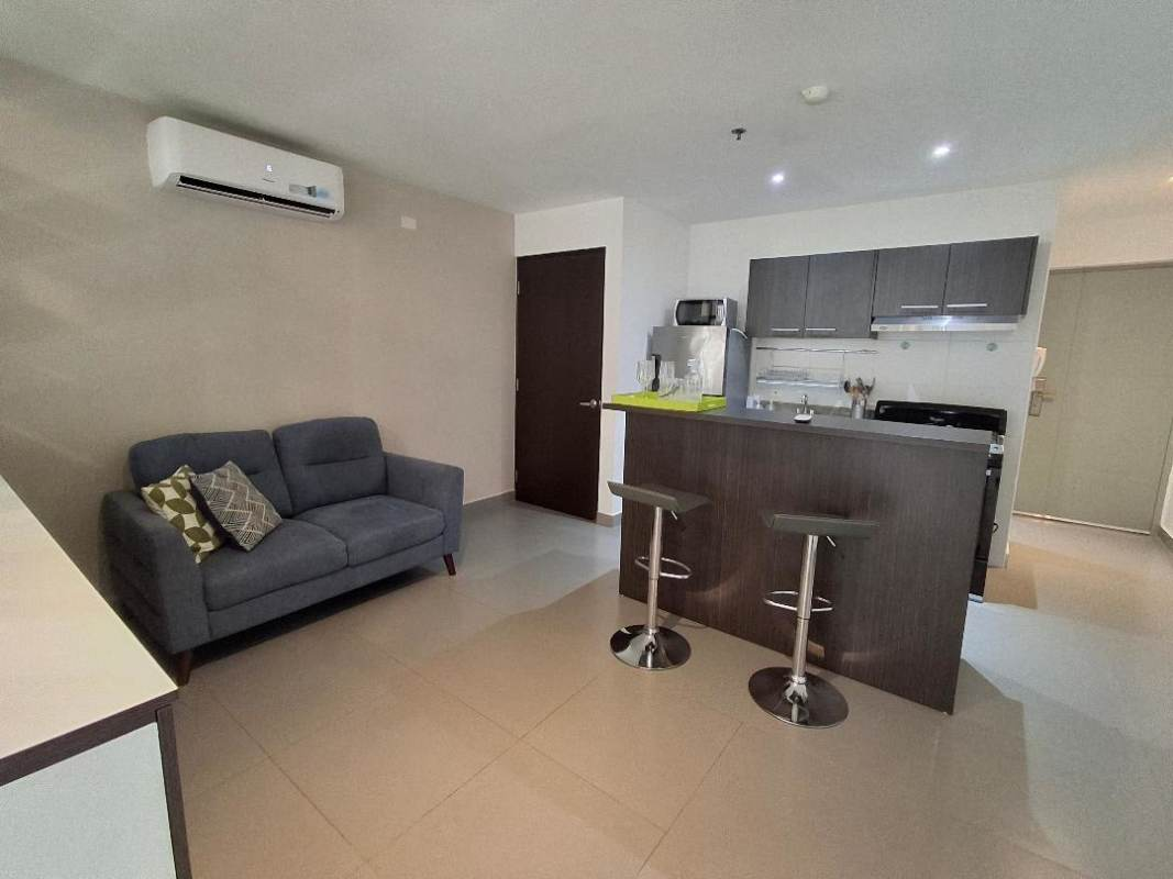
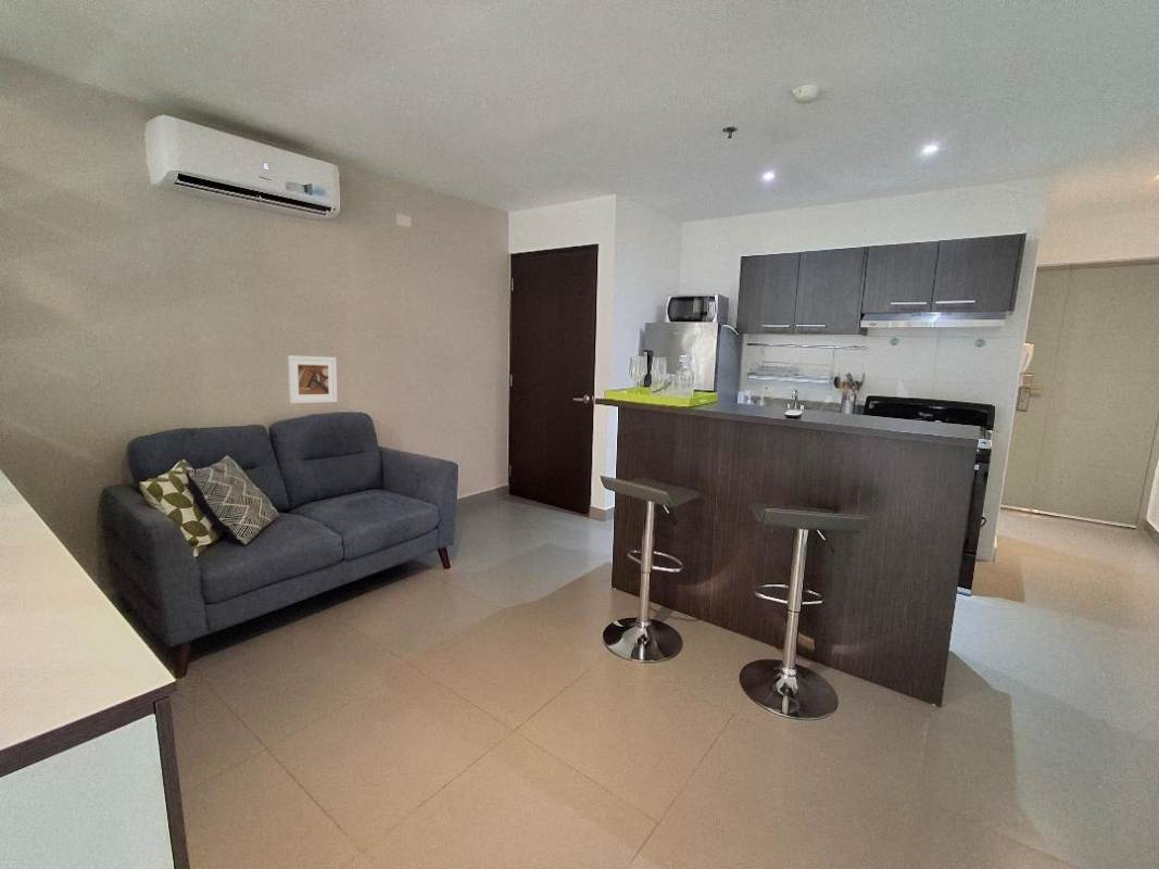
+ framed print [287,354,338,404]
